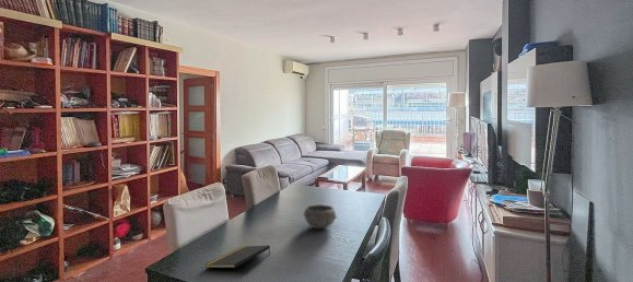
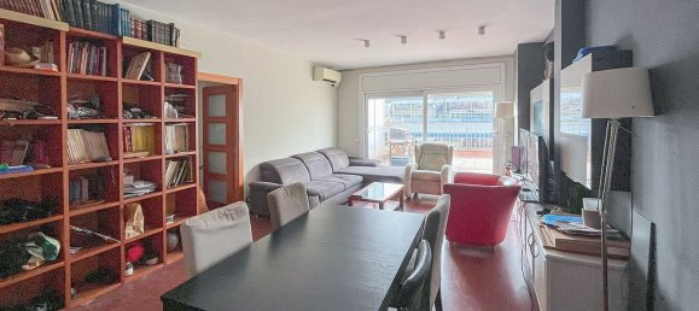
- bowl [303,203,338,230]
- notepad [204,245,271,269]
